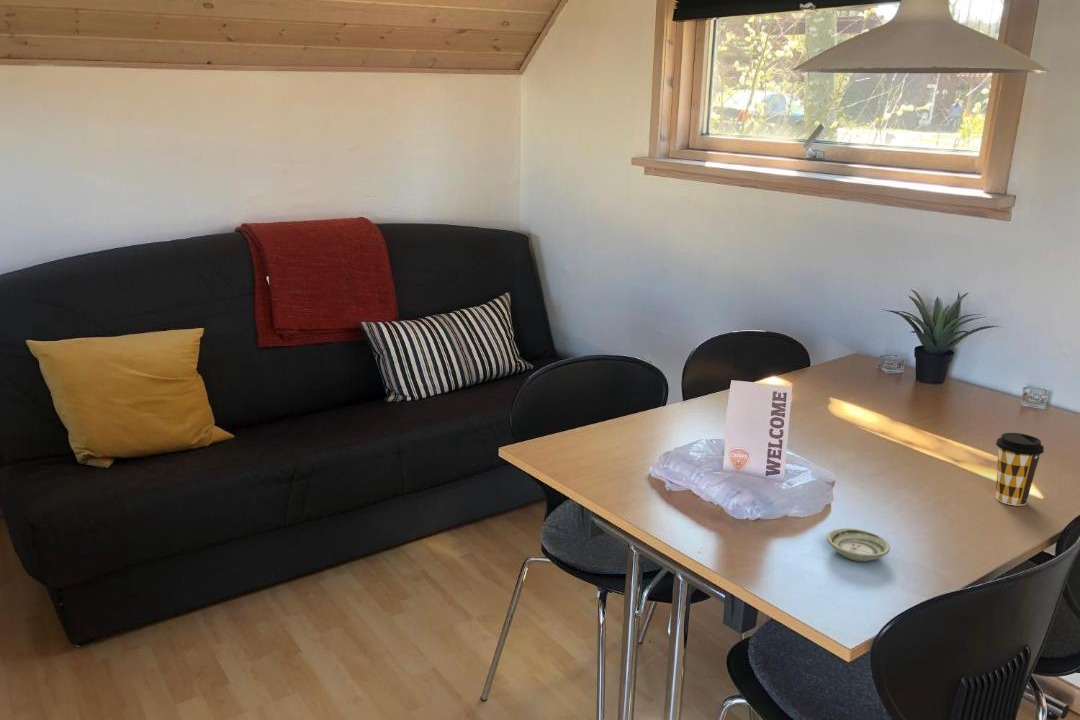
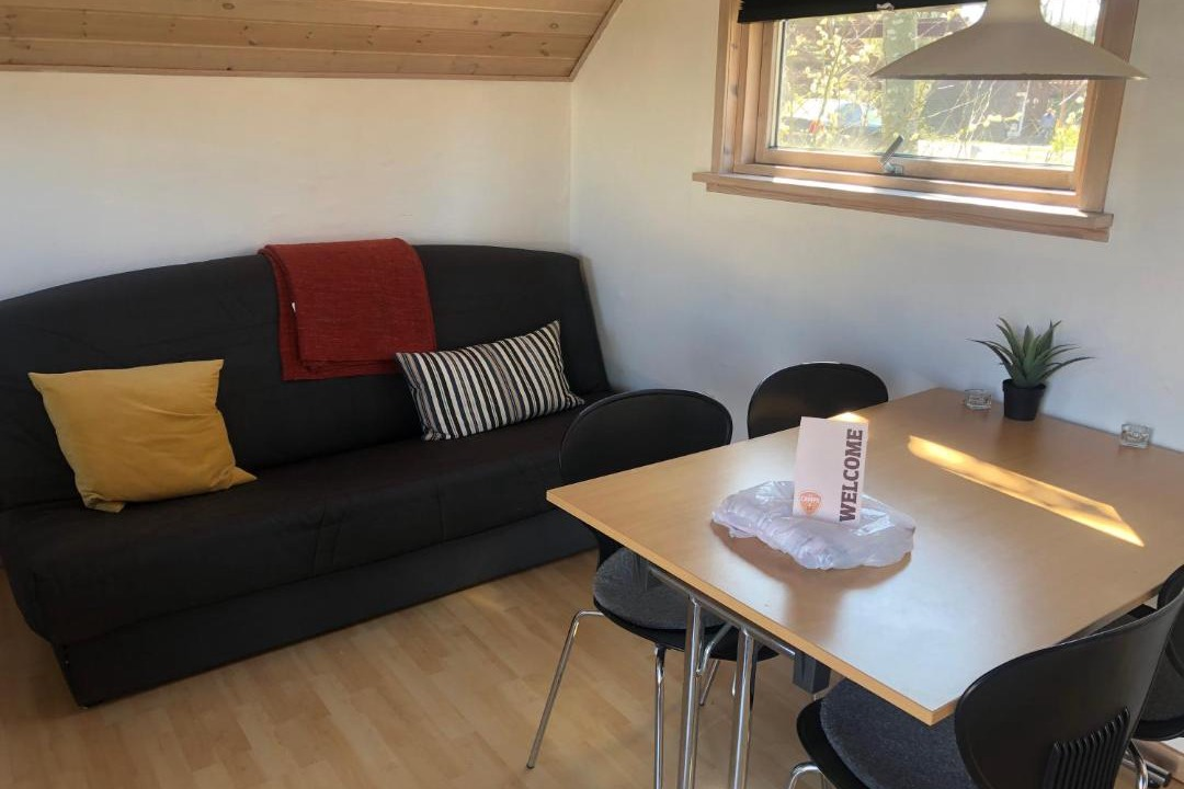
- saucer [826,527,891,562]
- coffee cup [995,432,1045,507]
